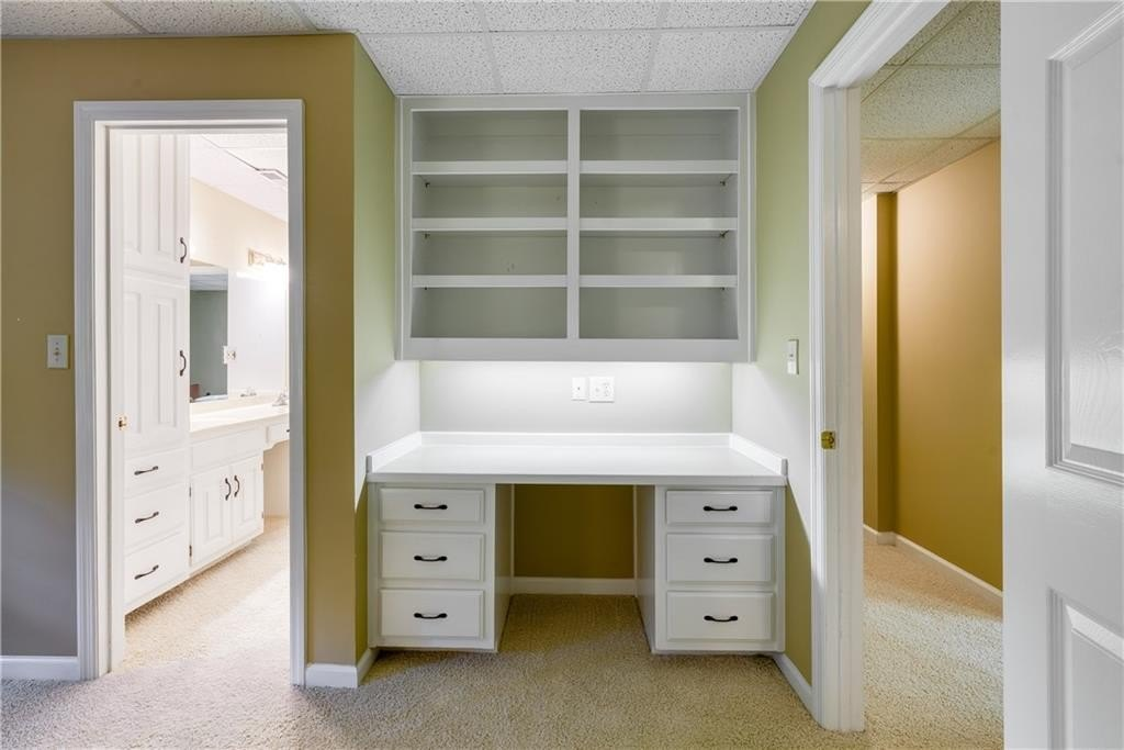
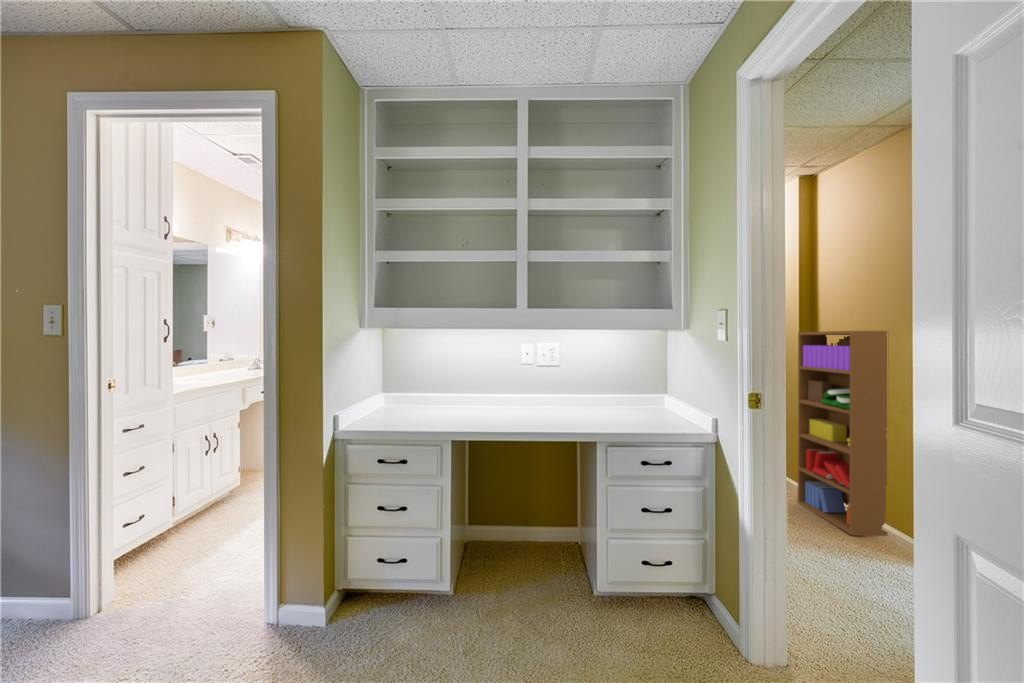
+ bookshelf [797,330,889,537]
